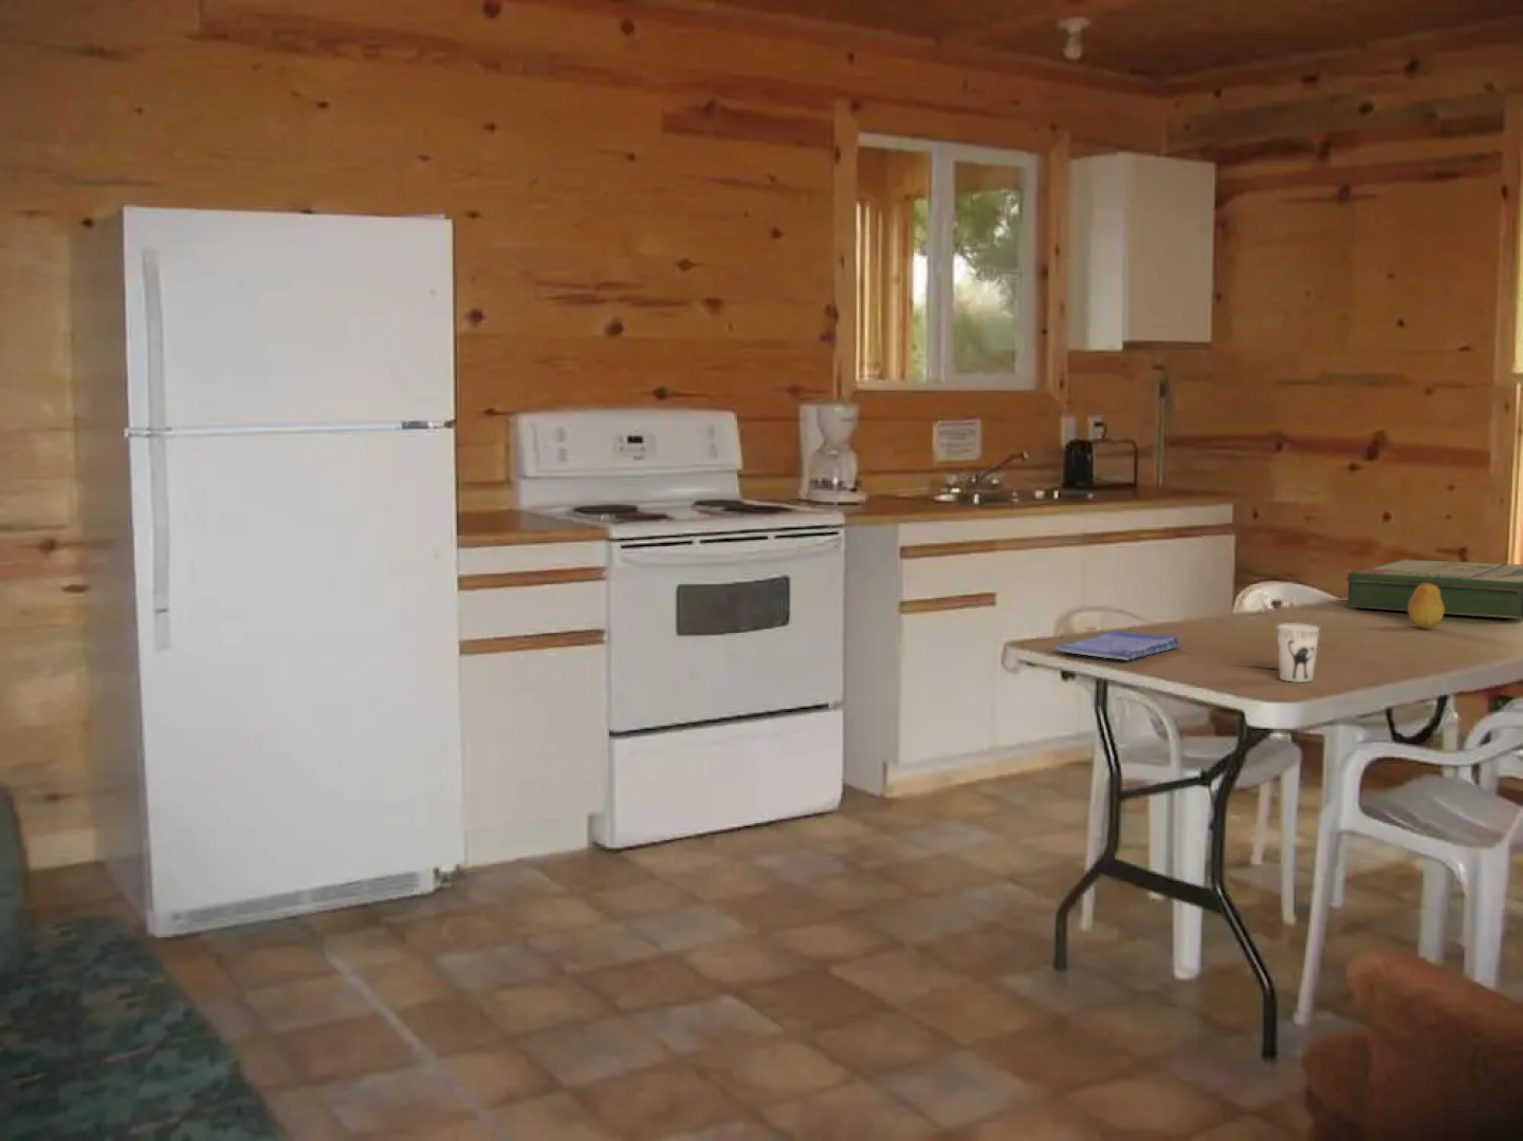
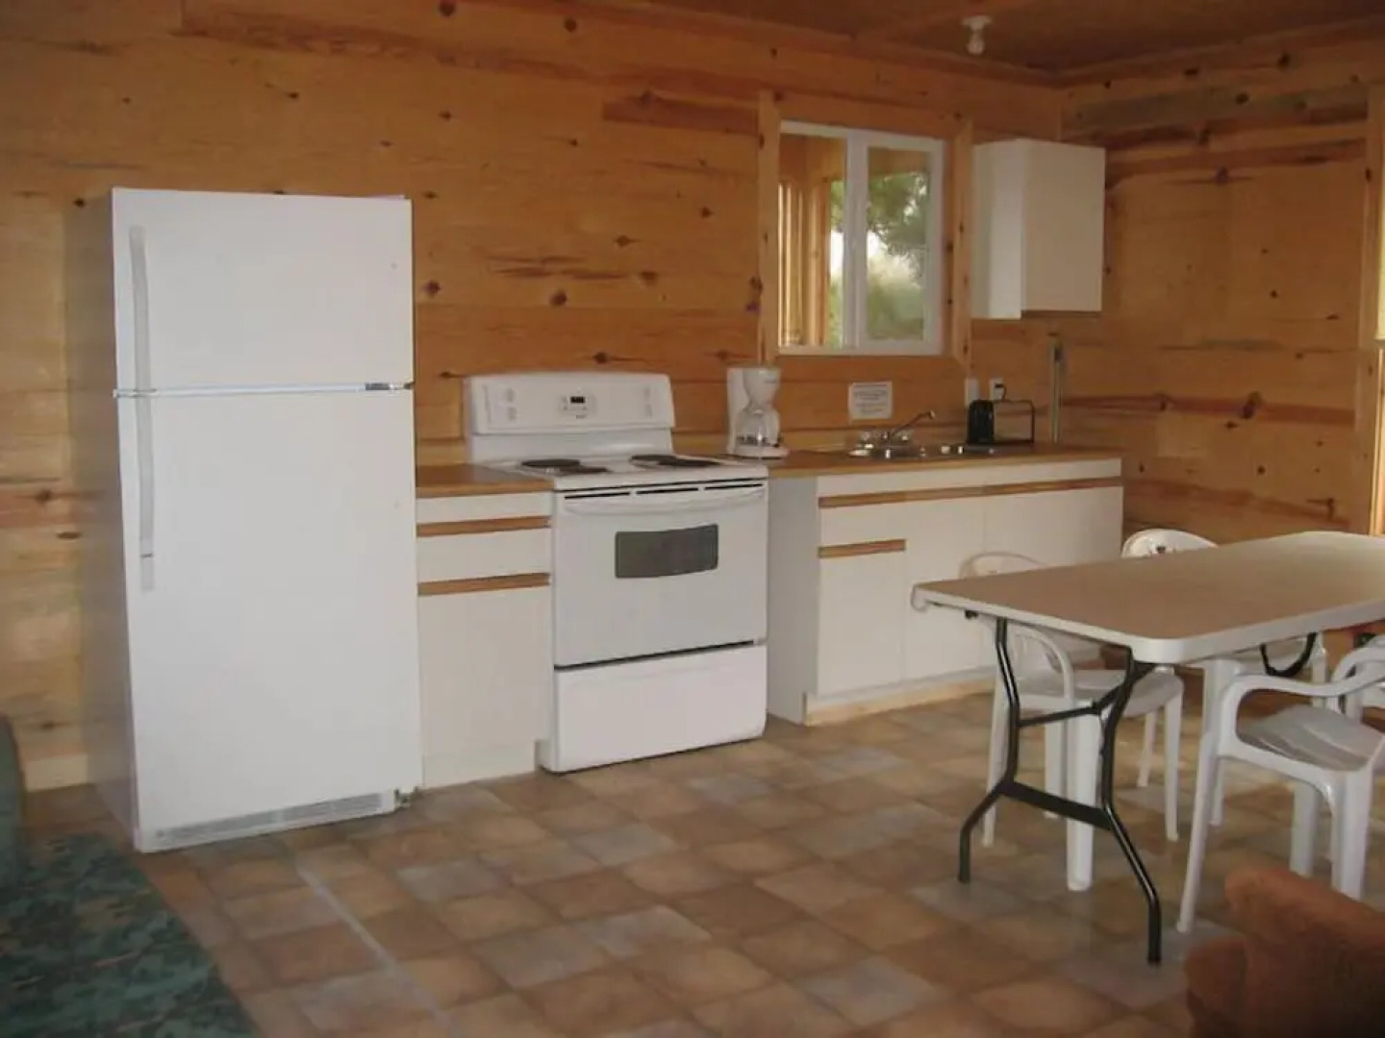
- cup [1276,623,1320,683]
- board game [1346,557,1523,620]
- fruit [1407,575,1445,630]
- dish towel [1053,630,1181,662]
